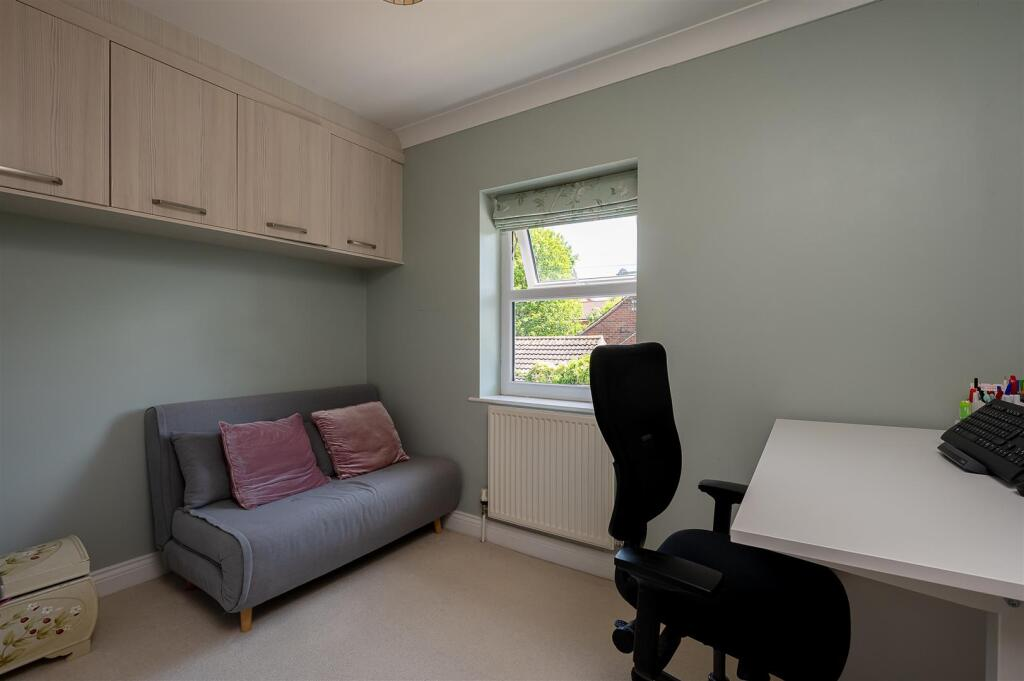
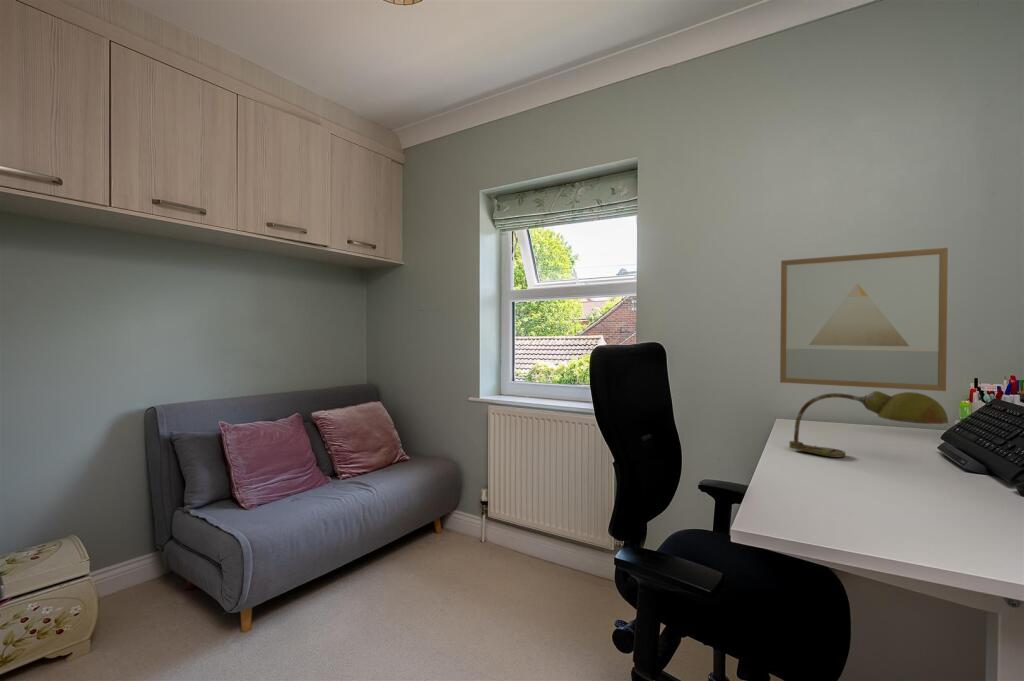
+ desk lamp [788,390,949,458]
+ wall art [779,247,949,392]
